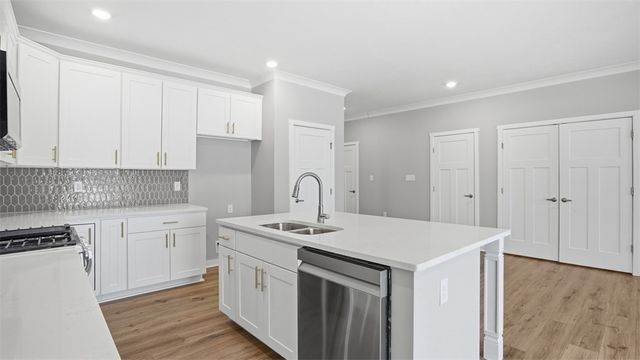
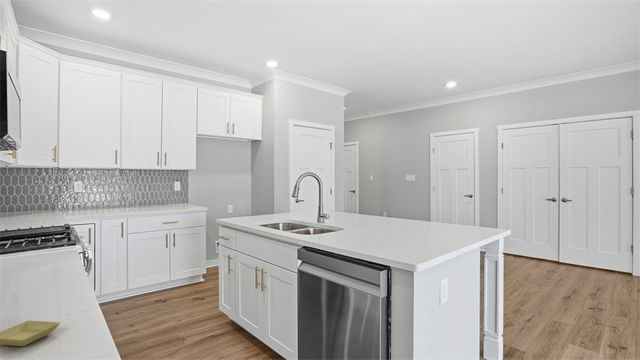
+ saucer [0,320,61,347]
